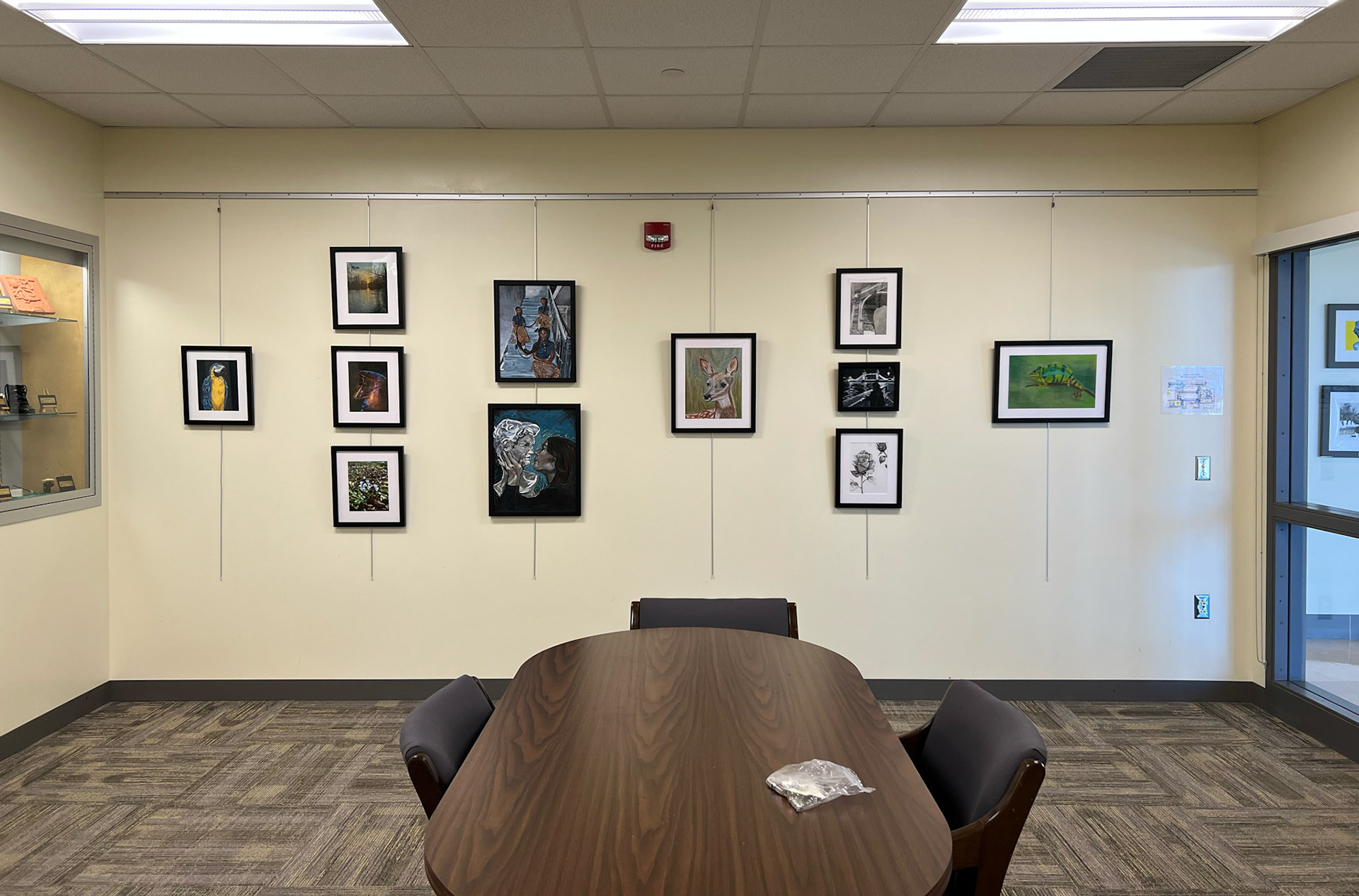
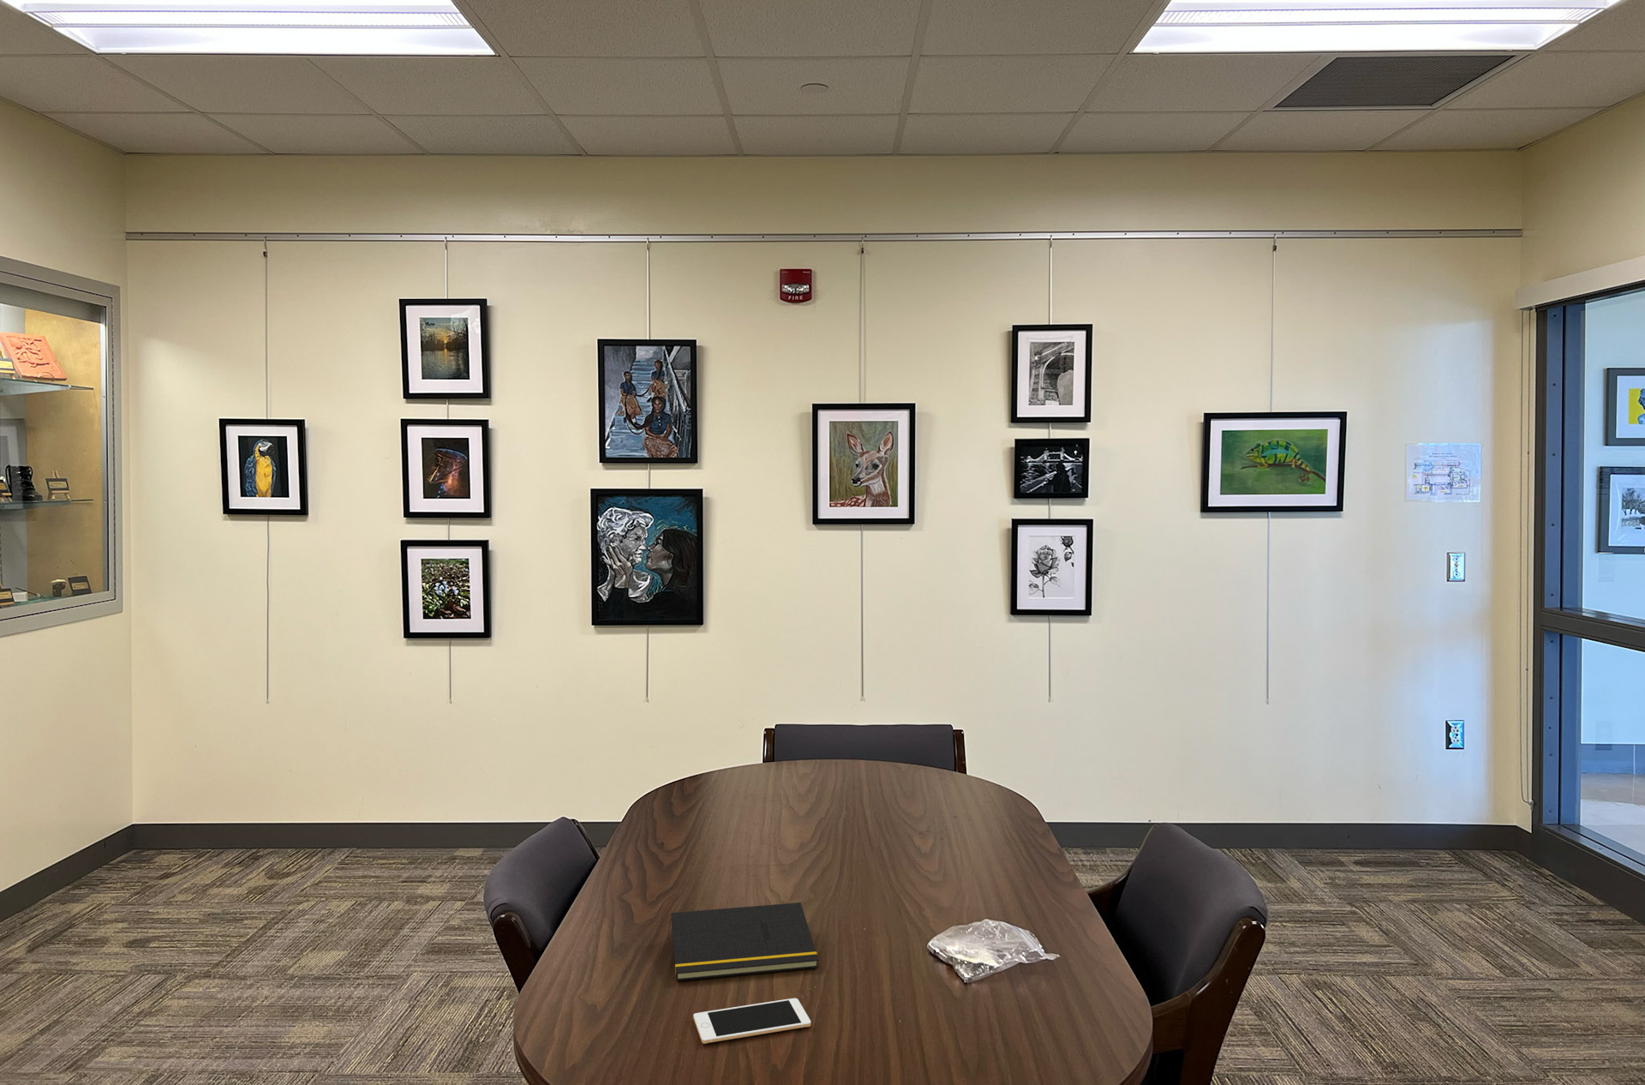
+ cell phone [694,998,811,1045]
+ notepad [667,902,819,981]
